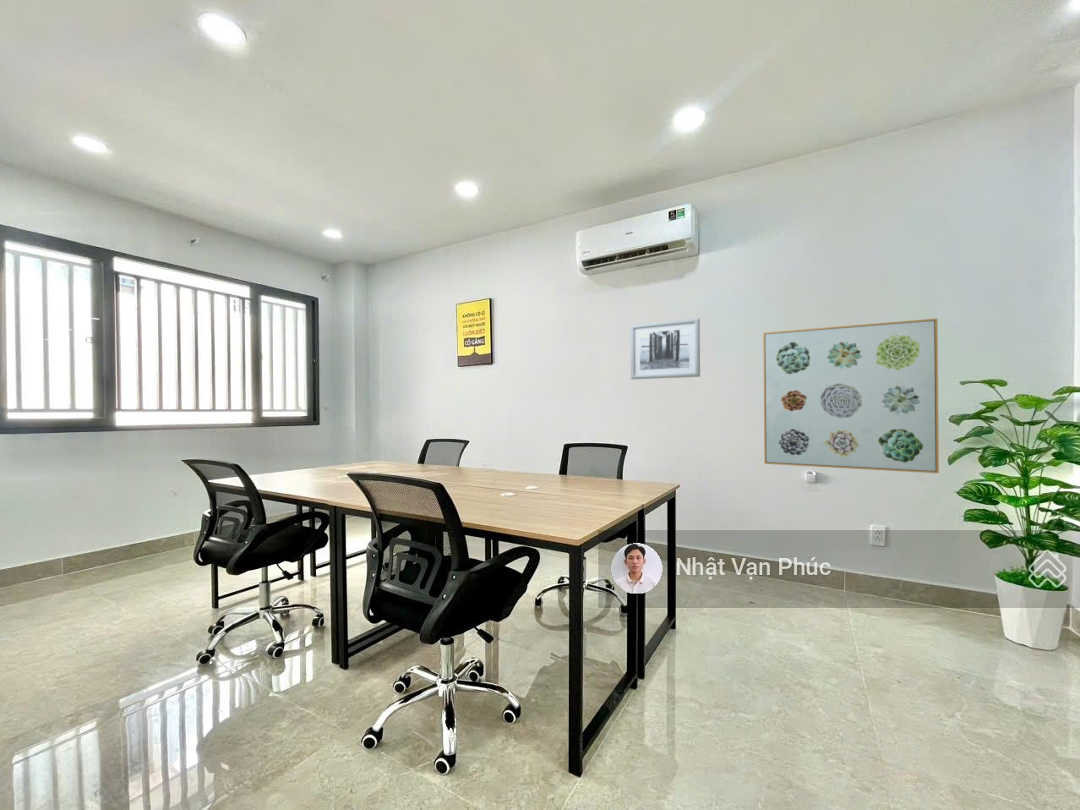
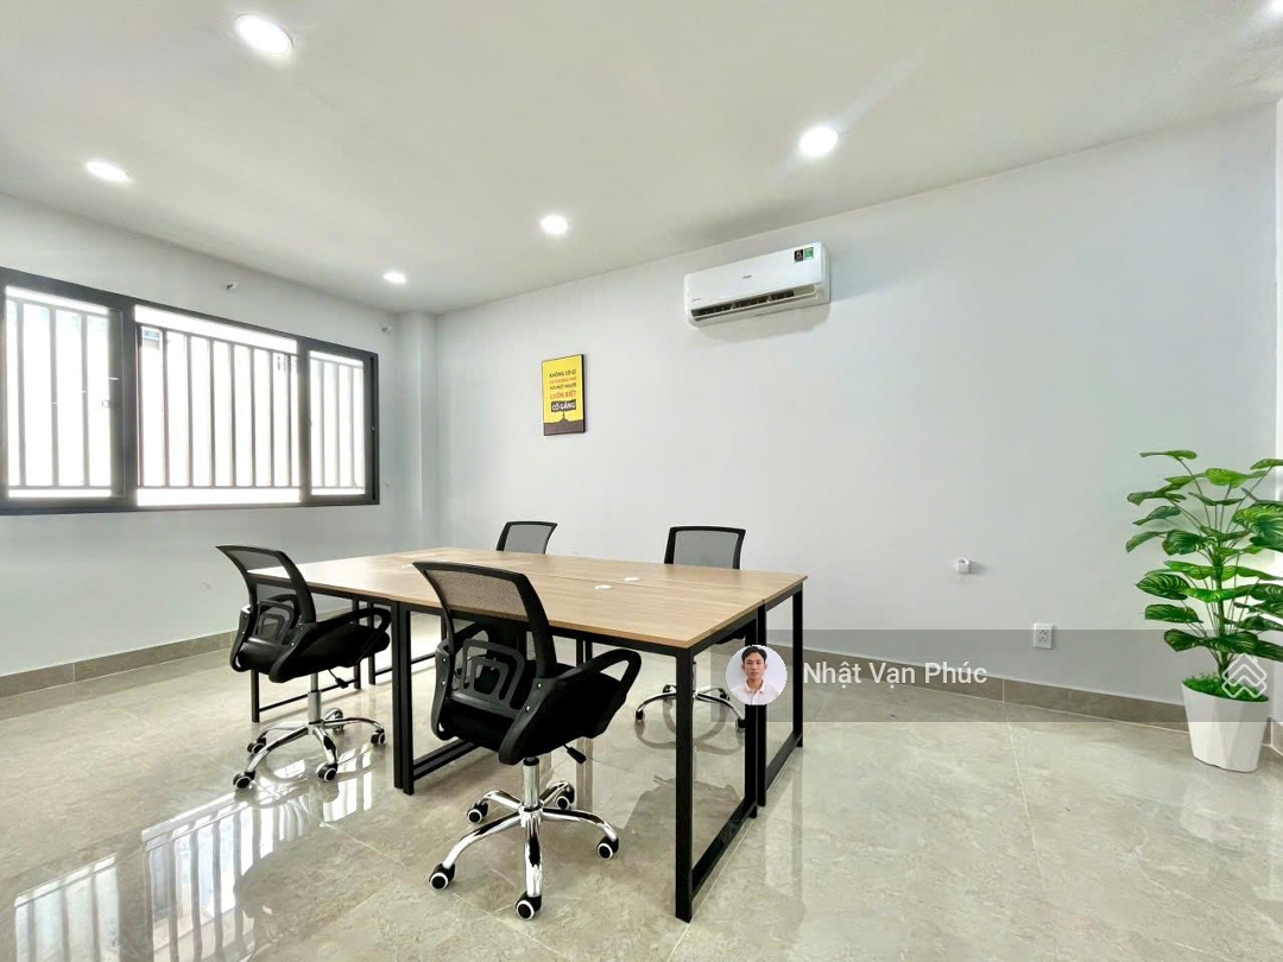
- wall art [629,317,701,380]
- wall art [762,318,940,474]
